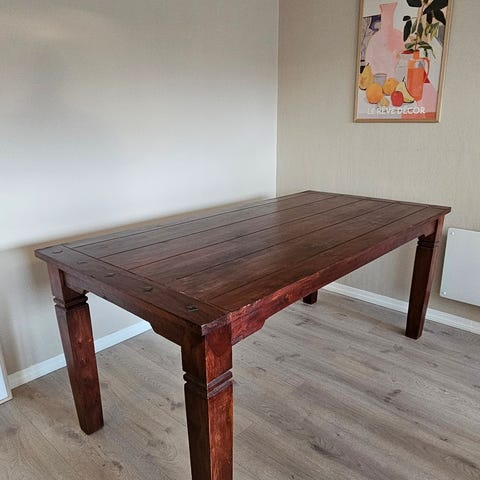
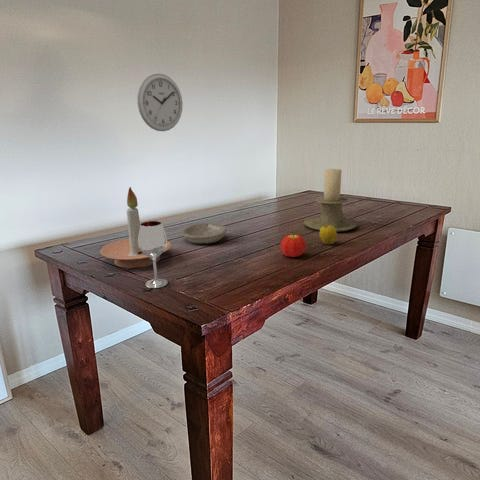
+ apple [319,224,338,245]
+ fruit [280,233,307,258]
+ wall clock [136,73,184,132]
+ wineglass [138,220,169,289]
+ bowl [181,222,228,245]
+ candle holder [99,186,172,269]
+ candle holder [303,168,359,233]
